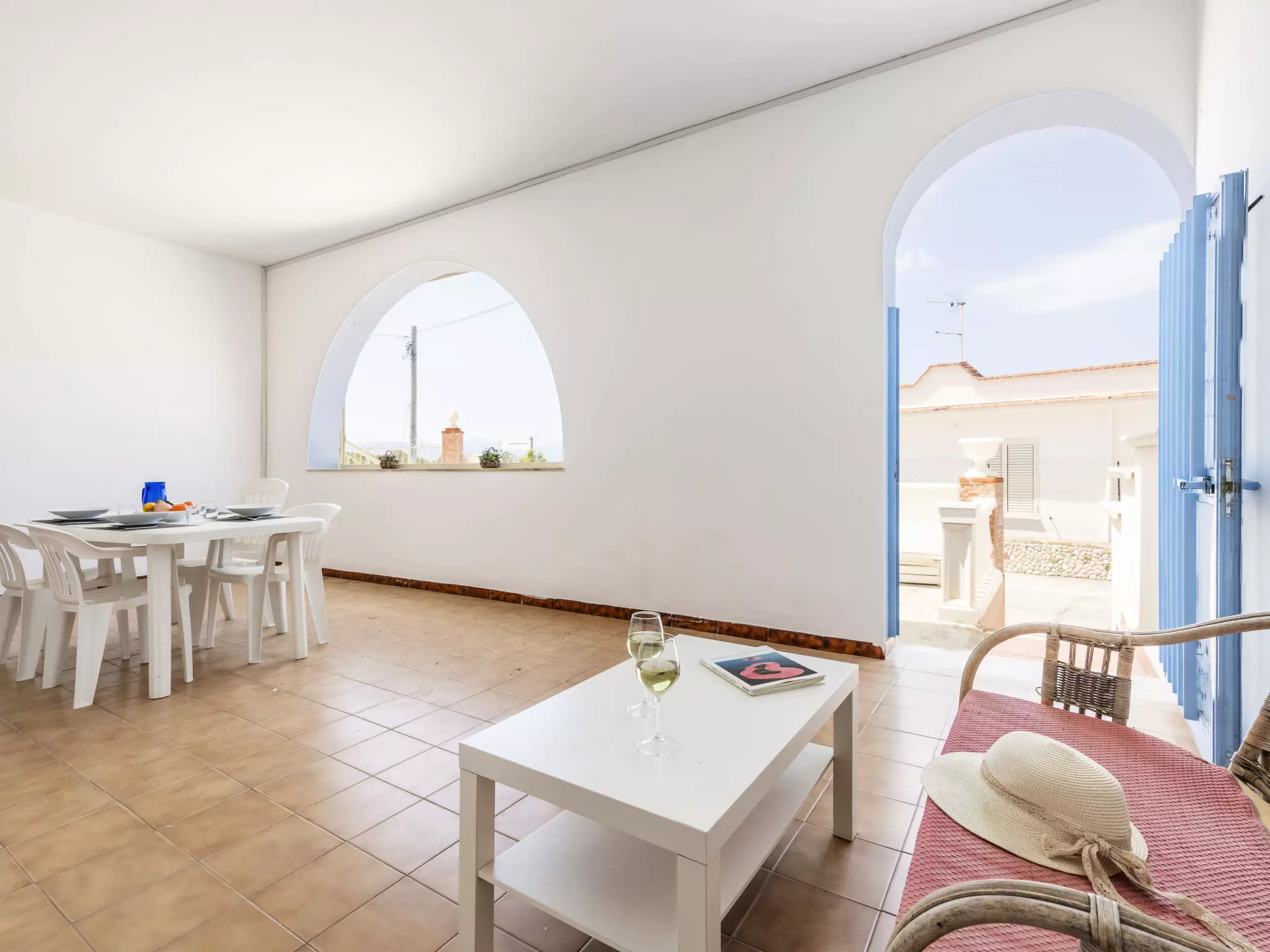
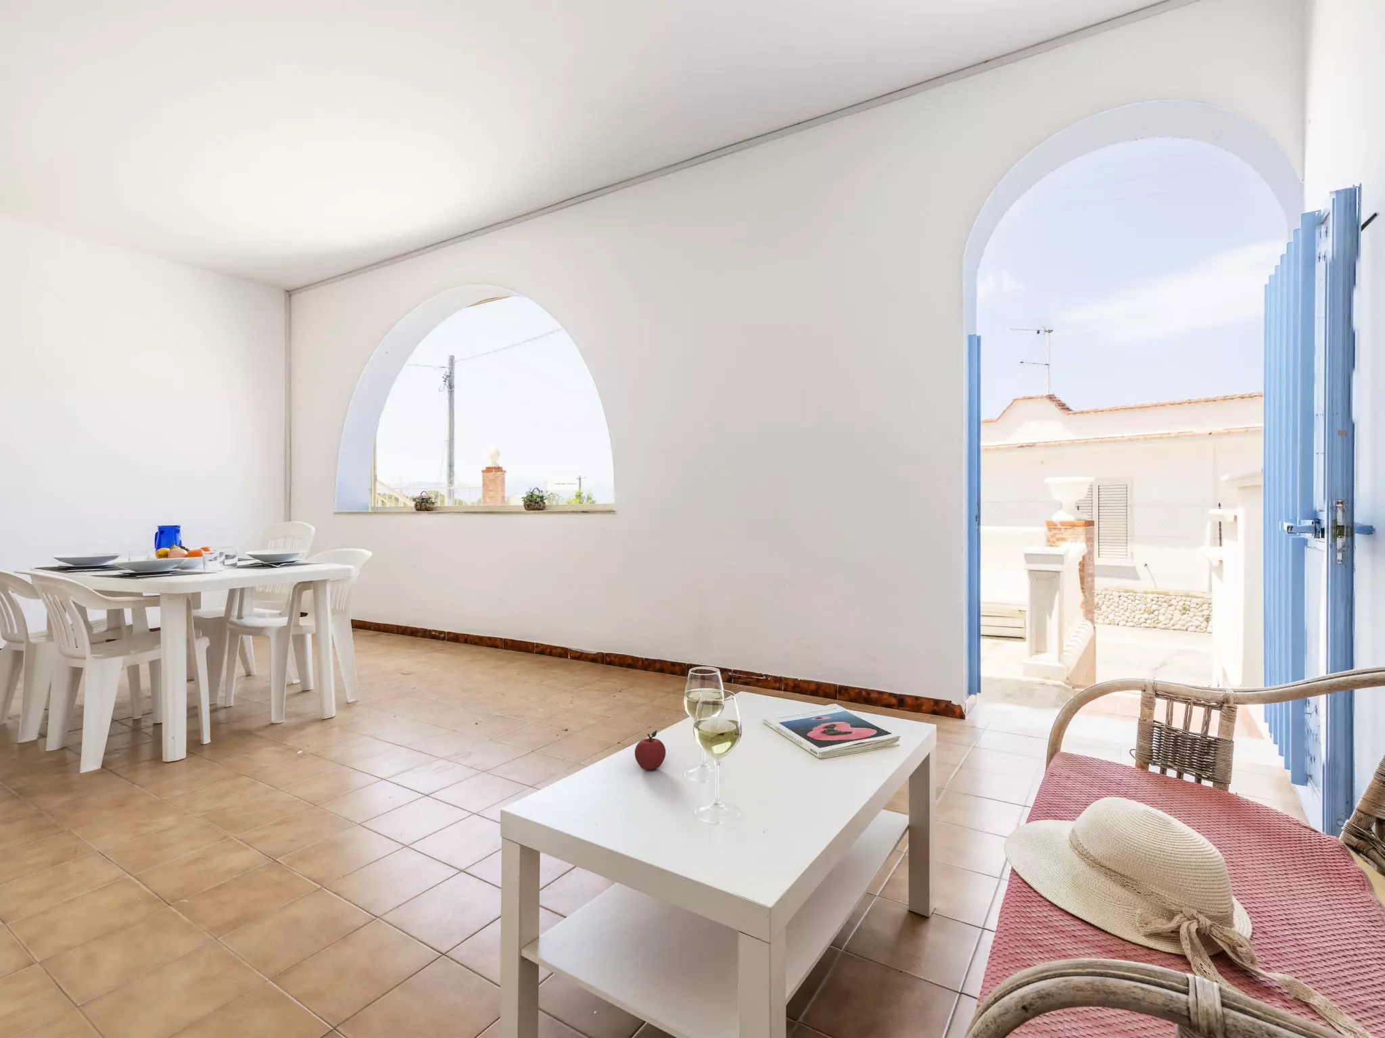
+ apple [635,729,666,771]
